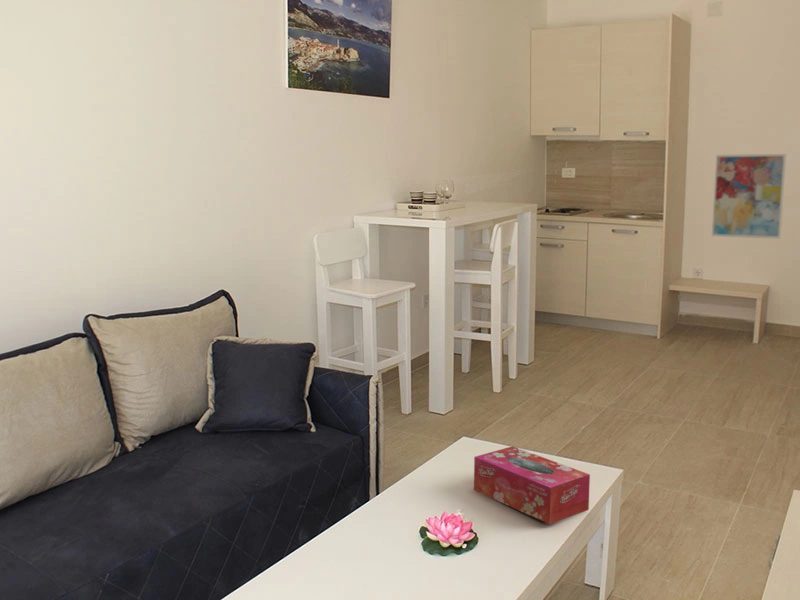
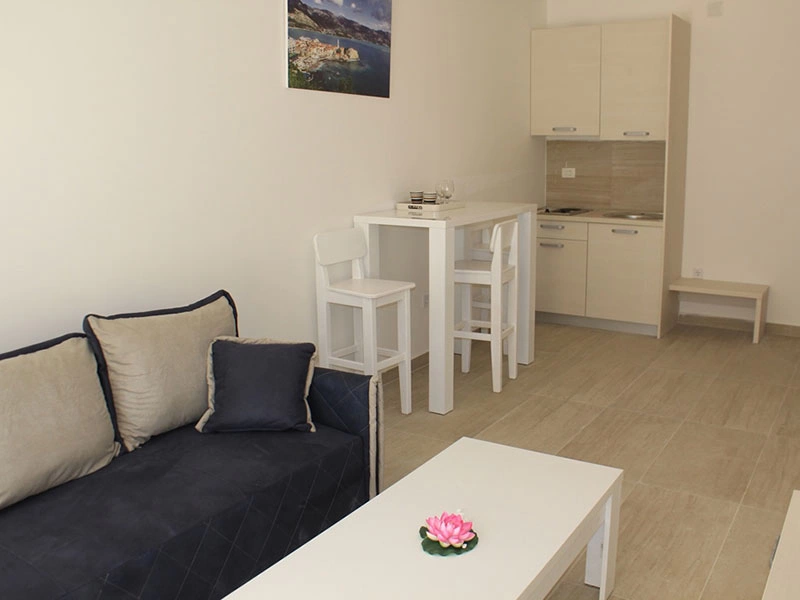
- wall art [711,153,787,240]
- tissue box [473,445,591,525]
